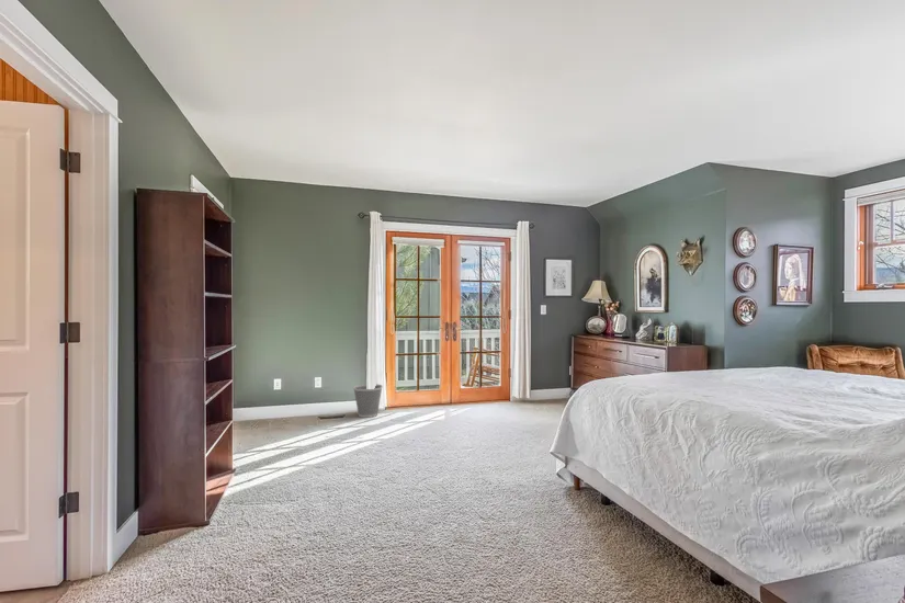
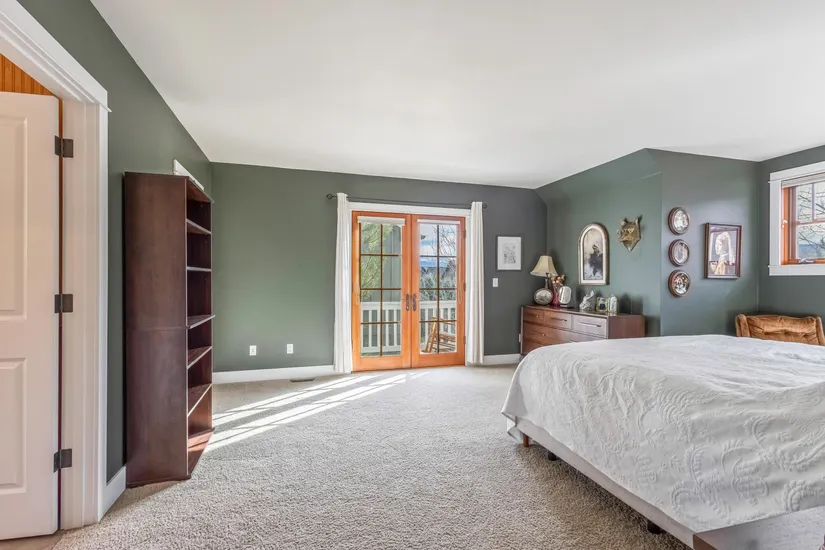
- wastebasket [352,383,384,419]
